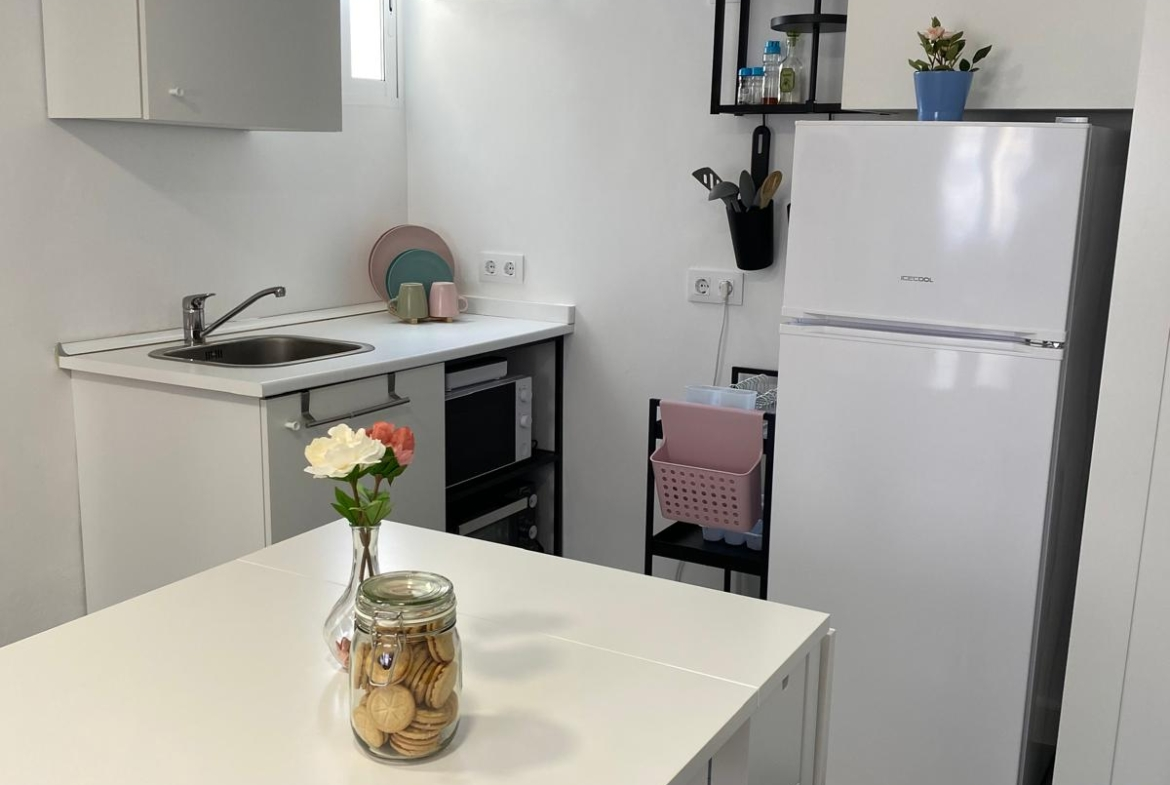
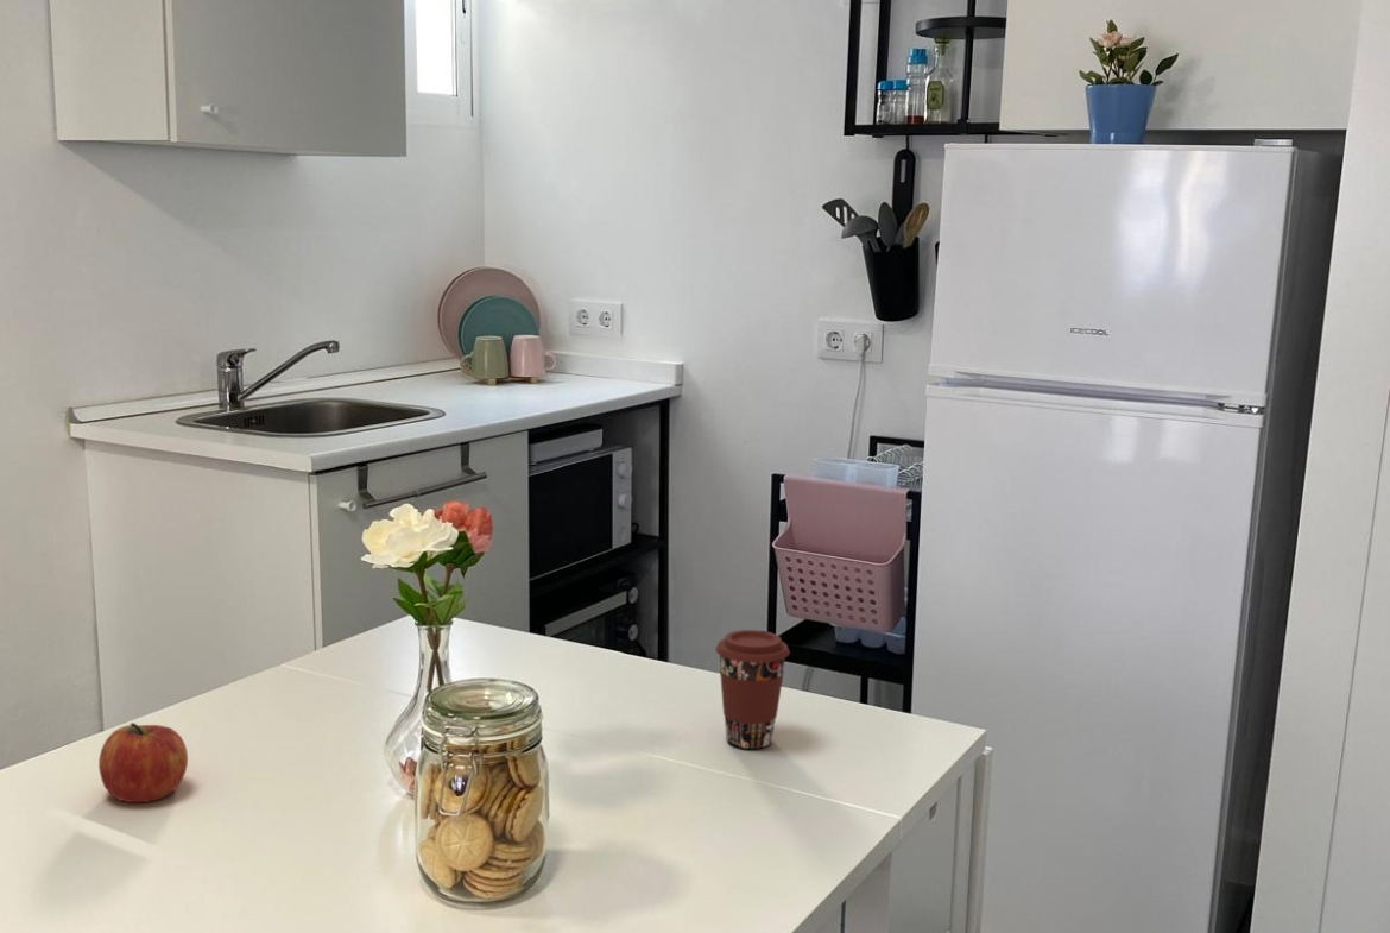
+ fruit [97,721,189,803]
+ coffee cup [714,629,791,750]
